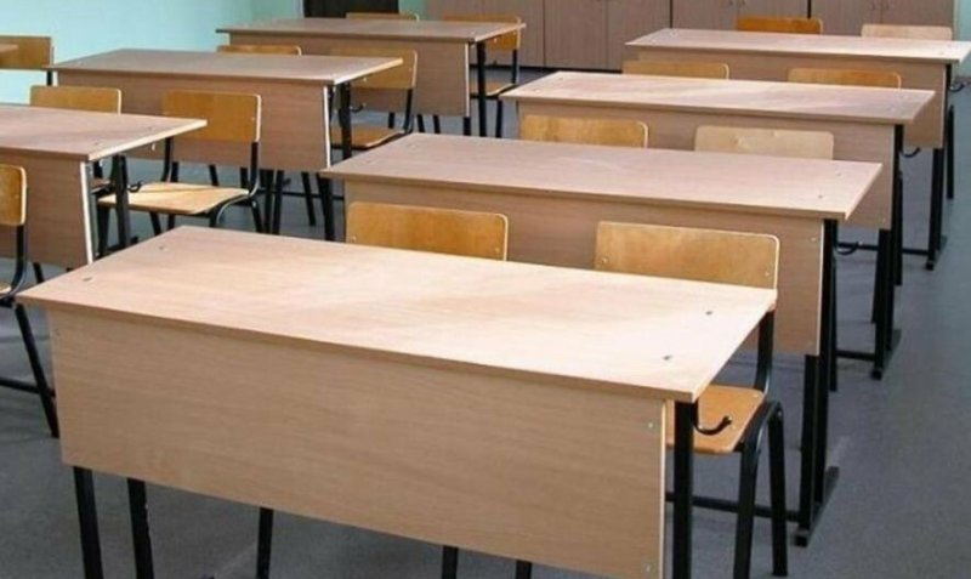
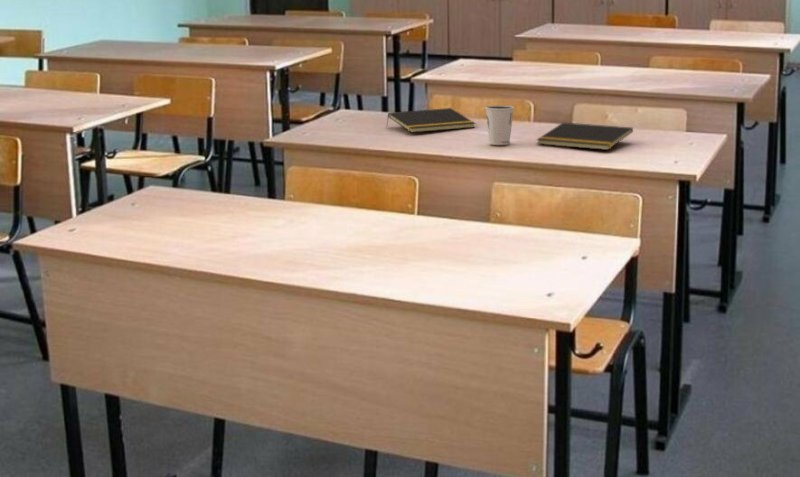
+ notepad [385,107,476,134]
+ dixie cup [484,104,515,146]
+ notepad [535,122,634,151]
